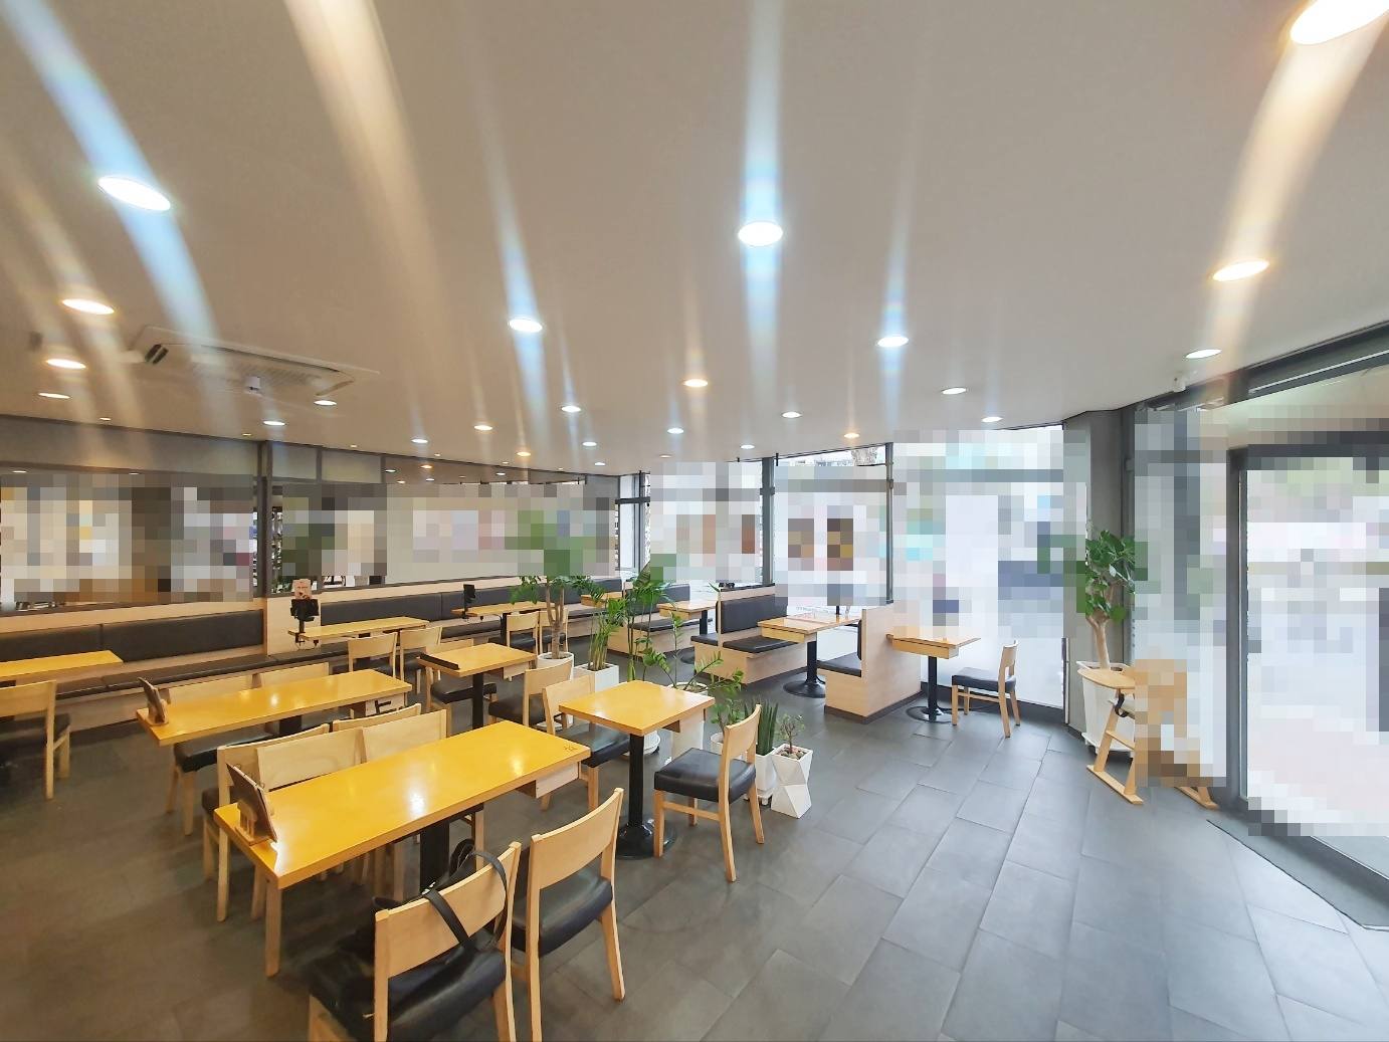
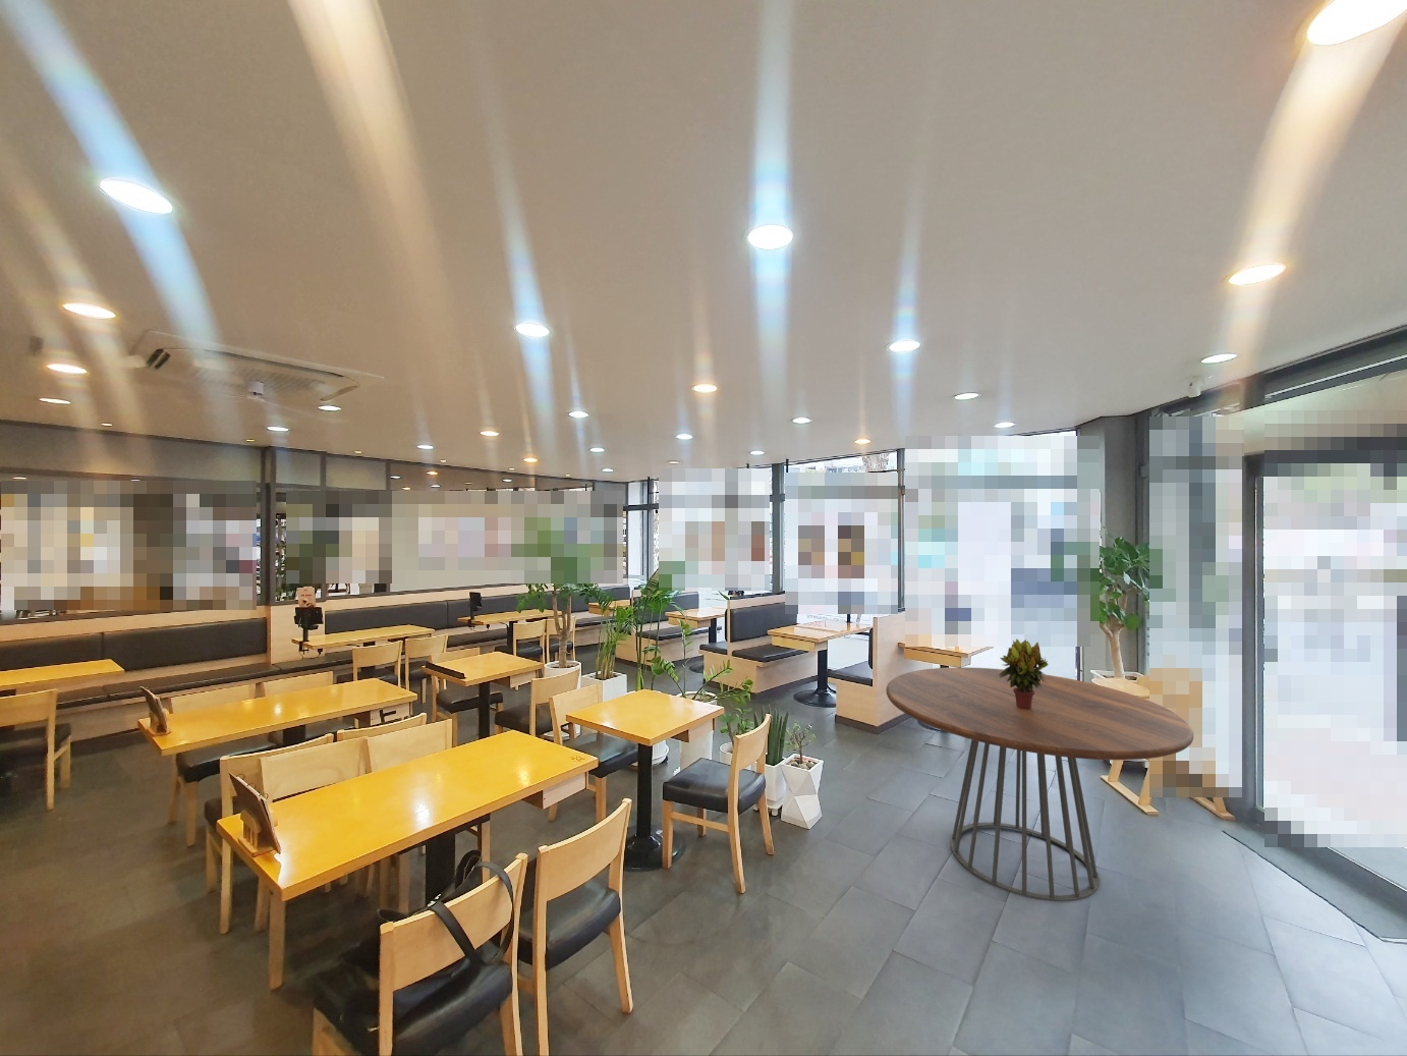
+ potted plant [999,638,1049,709]
+ dining table [886,666,1194,902]
